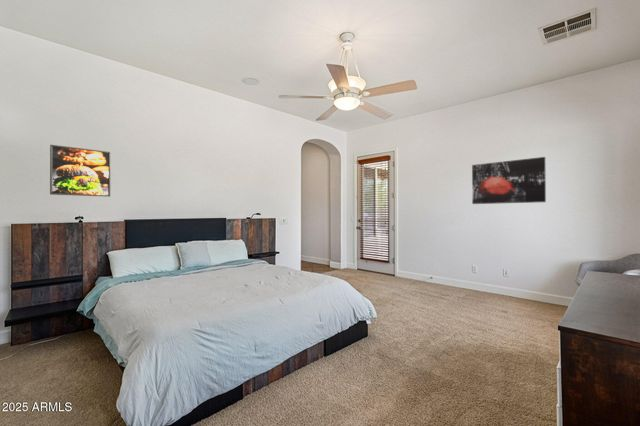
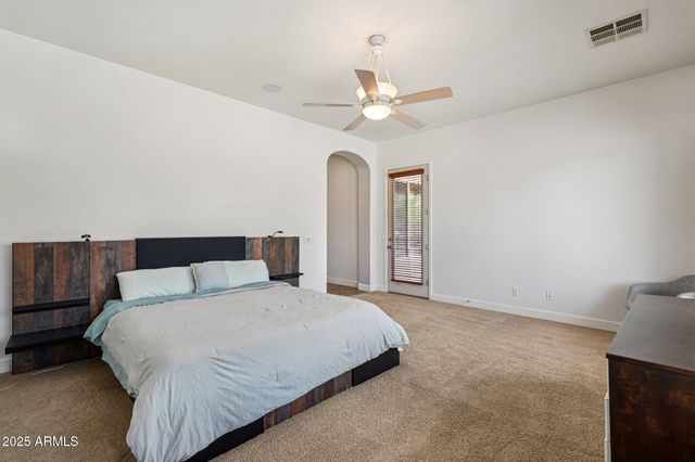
- wall art [471,156,547,205]
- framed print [49,144,111,198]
